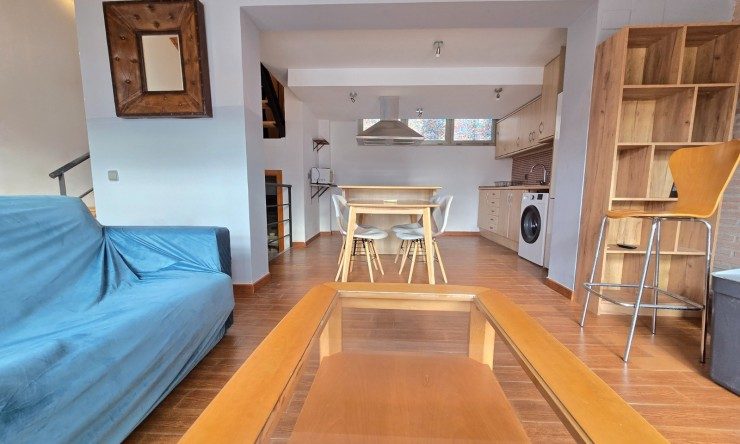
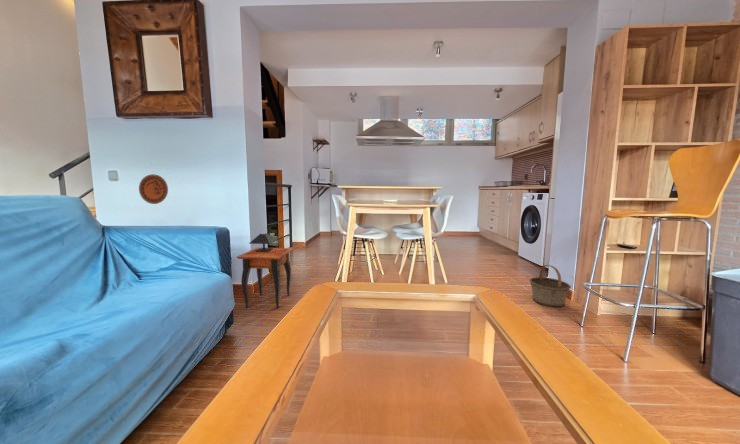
+ basket [528,264,572,308]
+ decorative plate [138,173,169,205]
+ side table [236,232,294,309]
